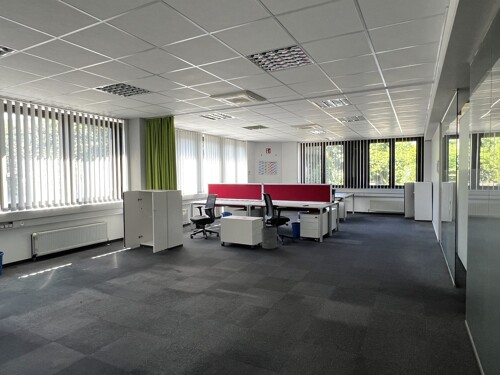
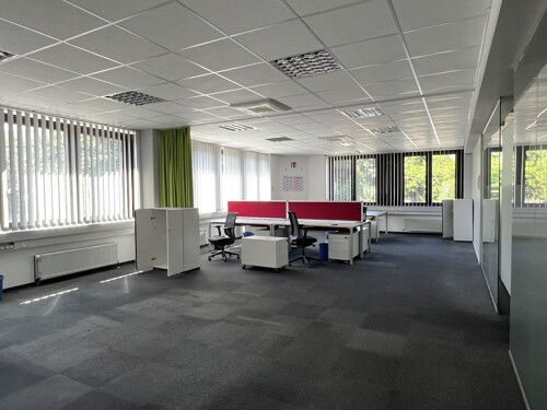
- waste bin [260,227,278,250]
